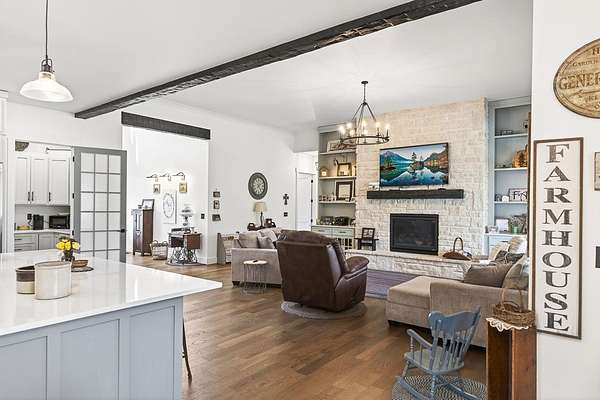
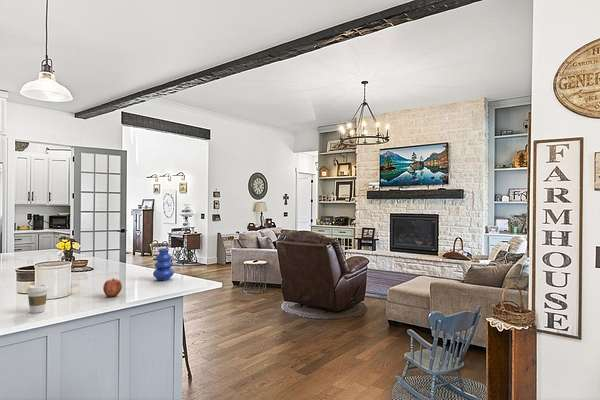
+ coffee cup [25,283,50,314]
+ apple [102,277,123,298]
+ vase [152,248,175,281]
